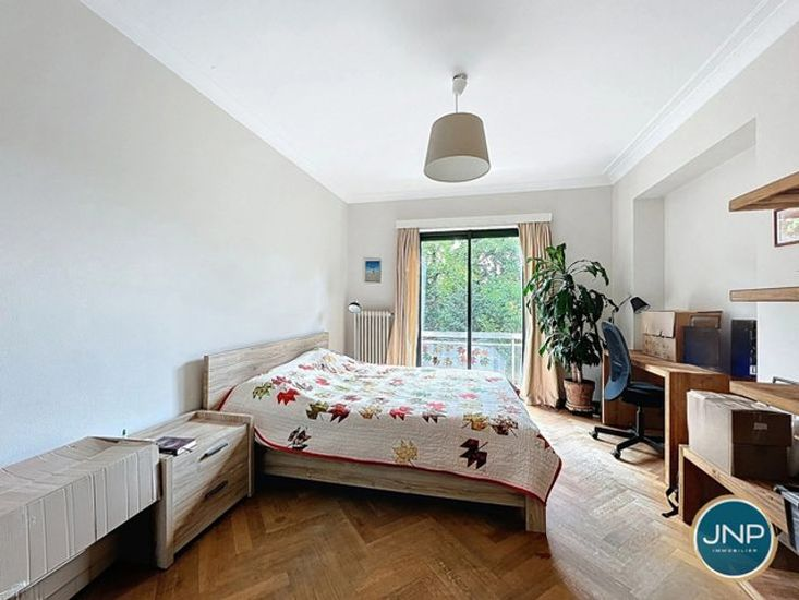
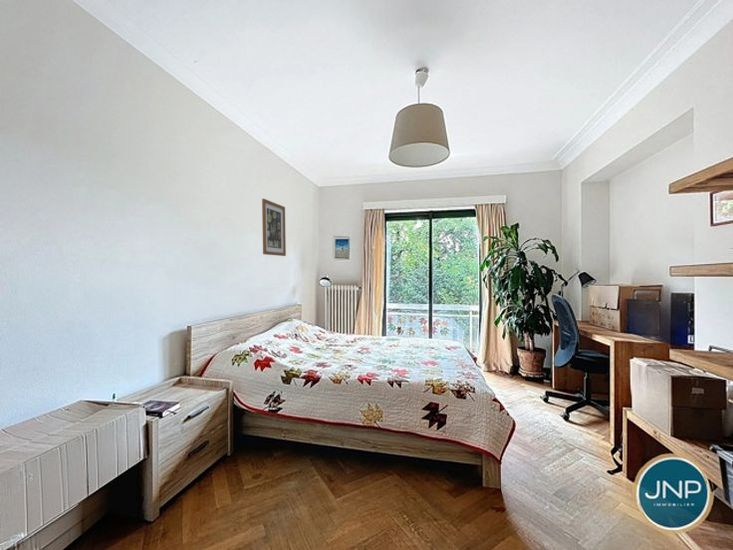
+ wall art [261,198,287,257]
